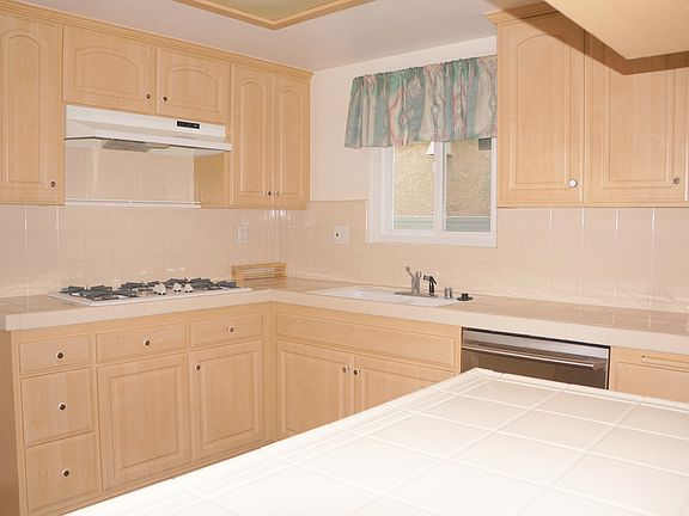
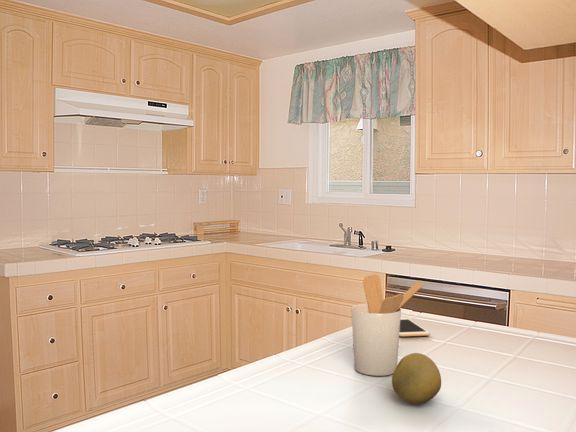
+ fruit [391,352,442,405]
+ cell phone [399,317,431,337]
+ utensil holder [350,273,425,377]
